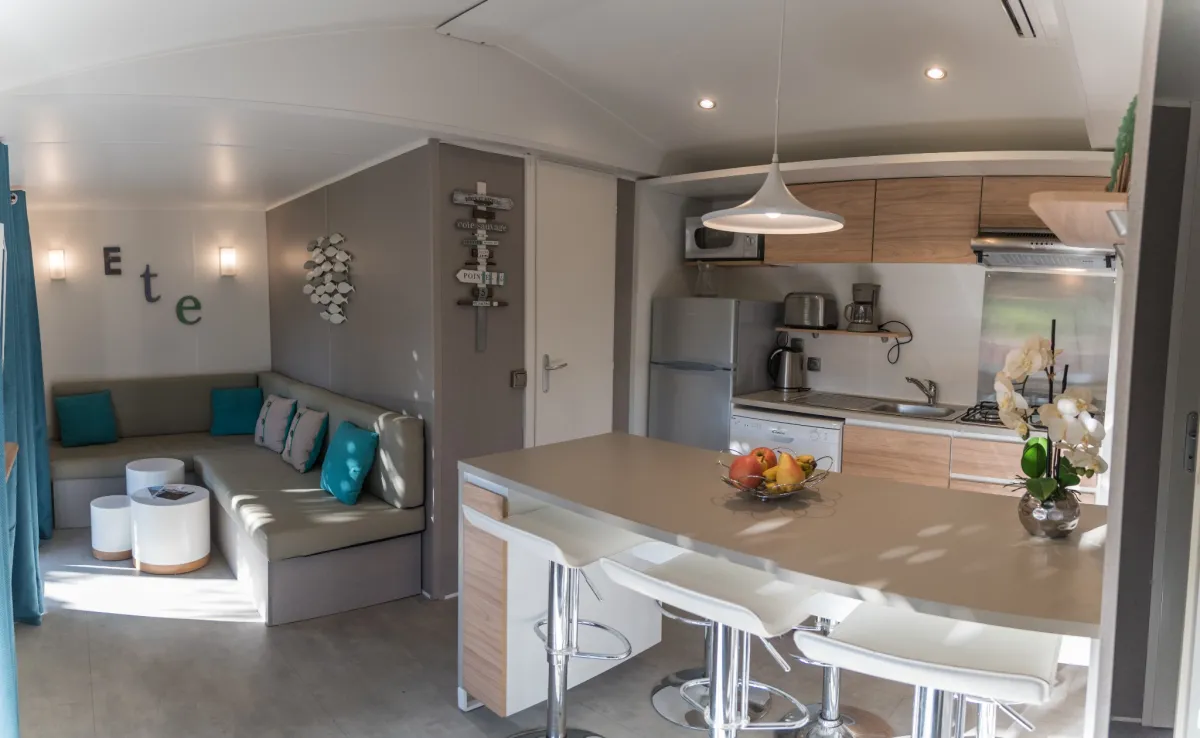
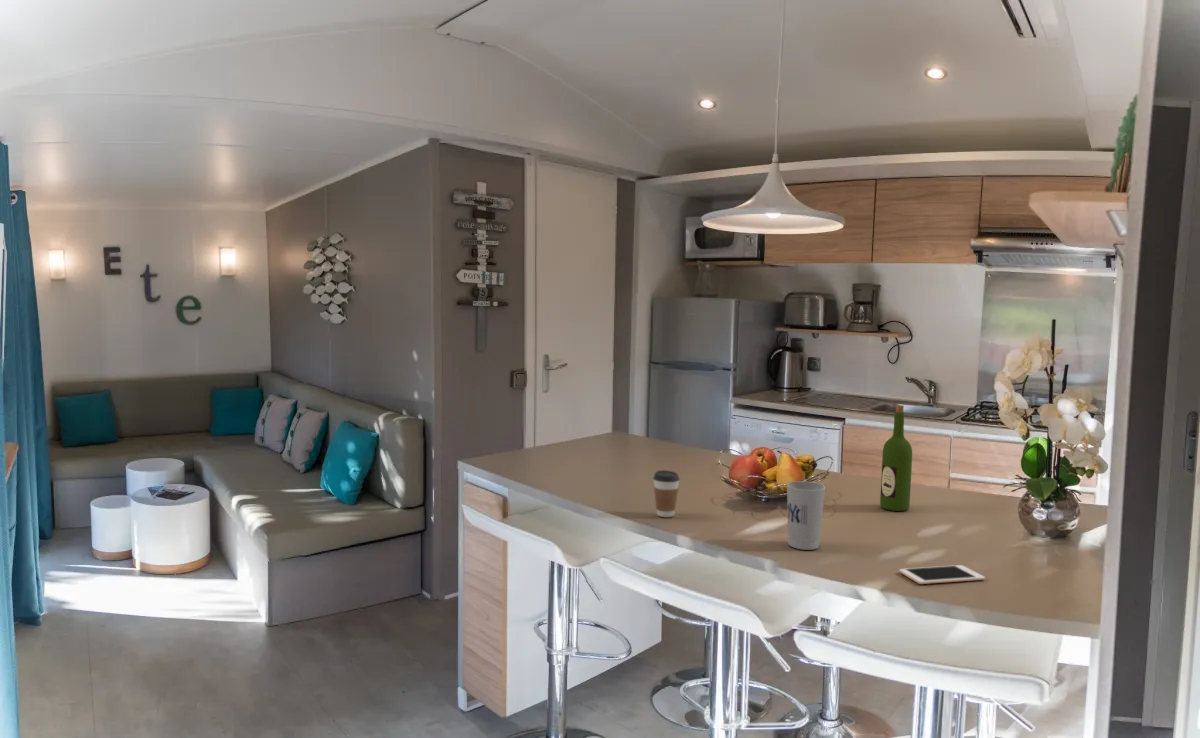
+ wine bottle [879,404,913,512]
+ coffee cup [652,469,681,518]
+ cell phone [898,564,986,585]
+ cup [786,480,826,551]
